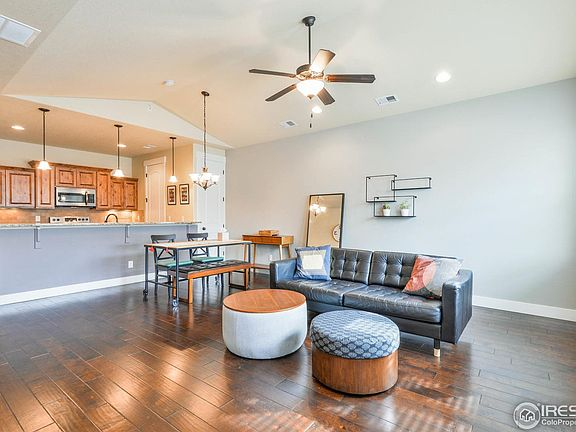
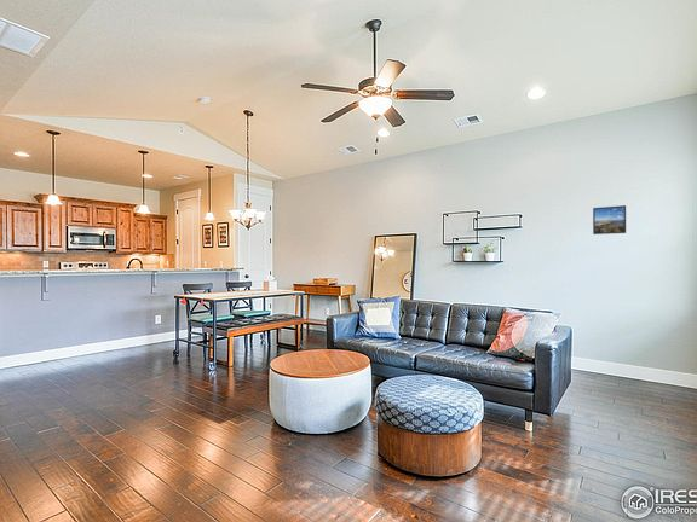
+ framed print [592,204,627,236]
